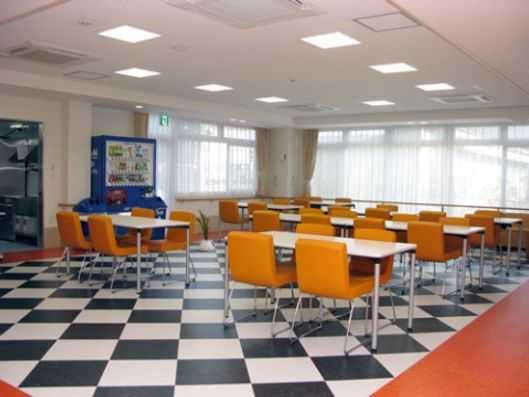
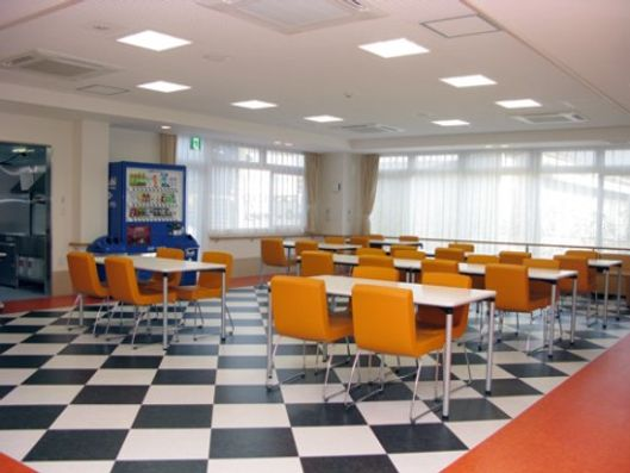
- house plant [195,209,214,252]
